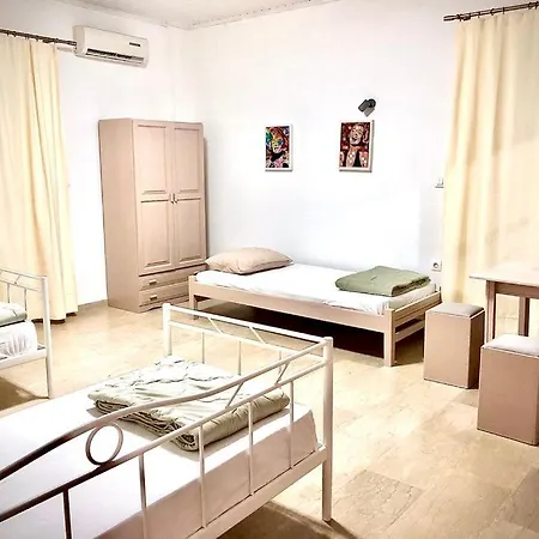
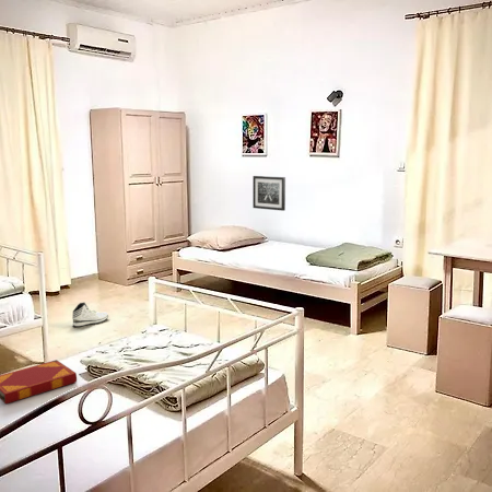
+ wall art [251,175,286,212]
+ hardback book [0,359,78,405]
+ sneaker [71,302,109,328]
